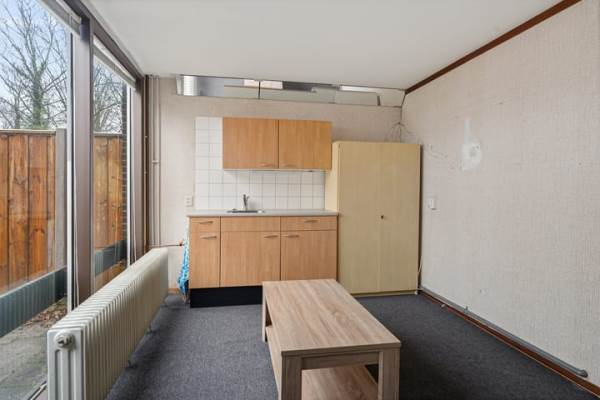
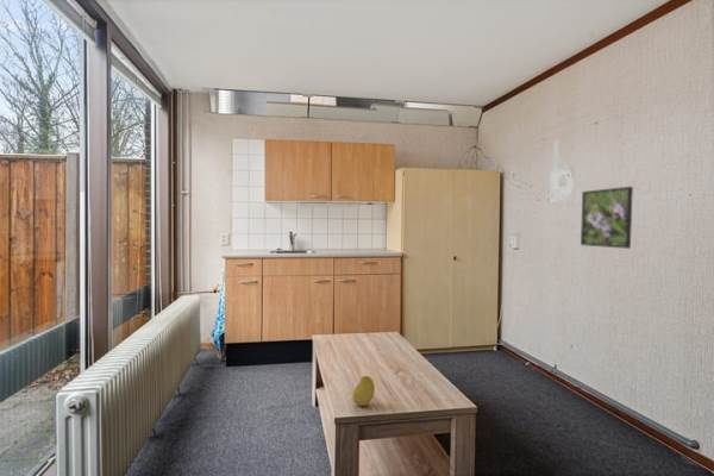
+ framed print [580,186,634,250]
+ fruit [352,375,376,407]
